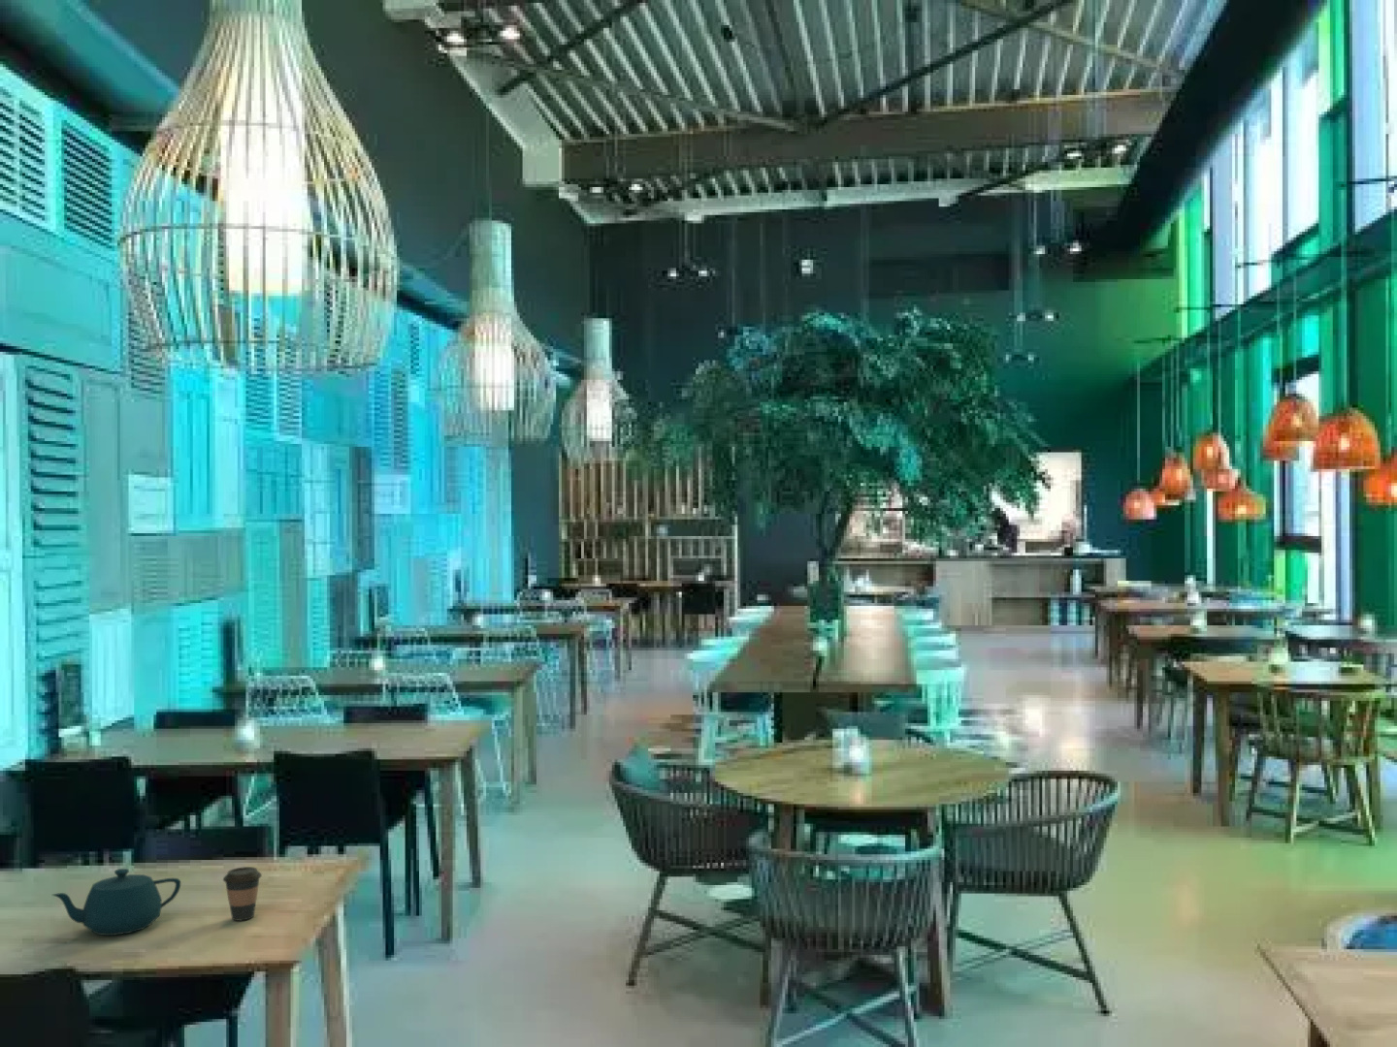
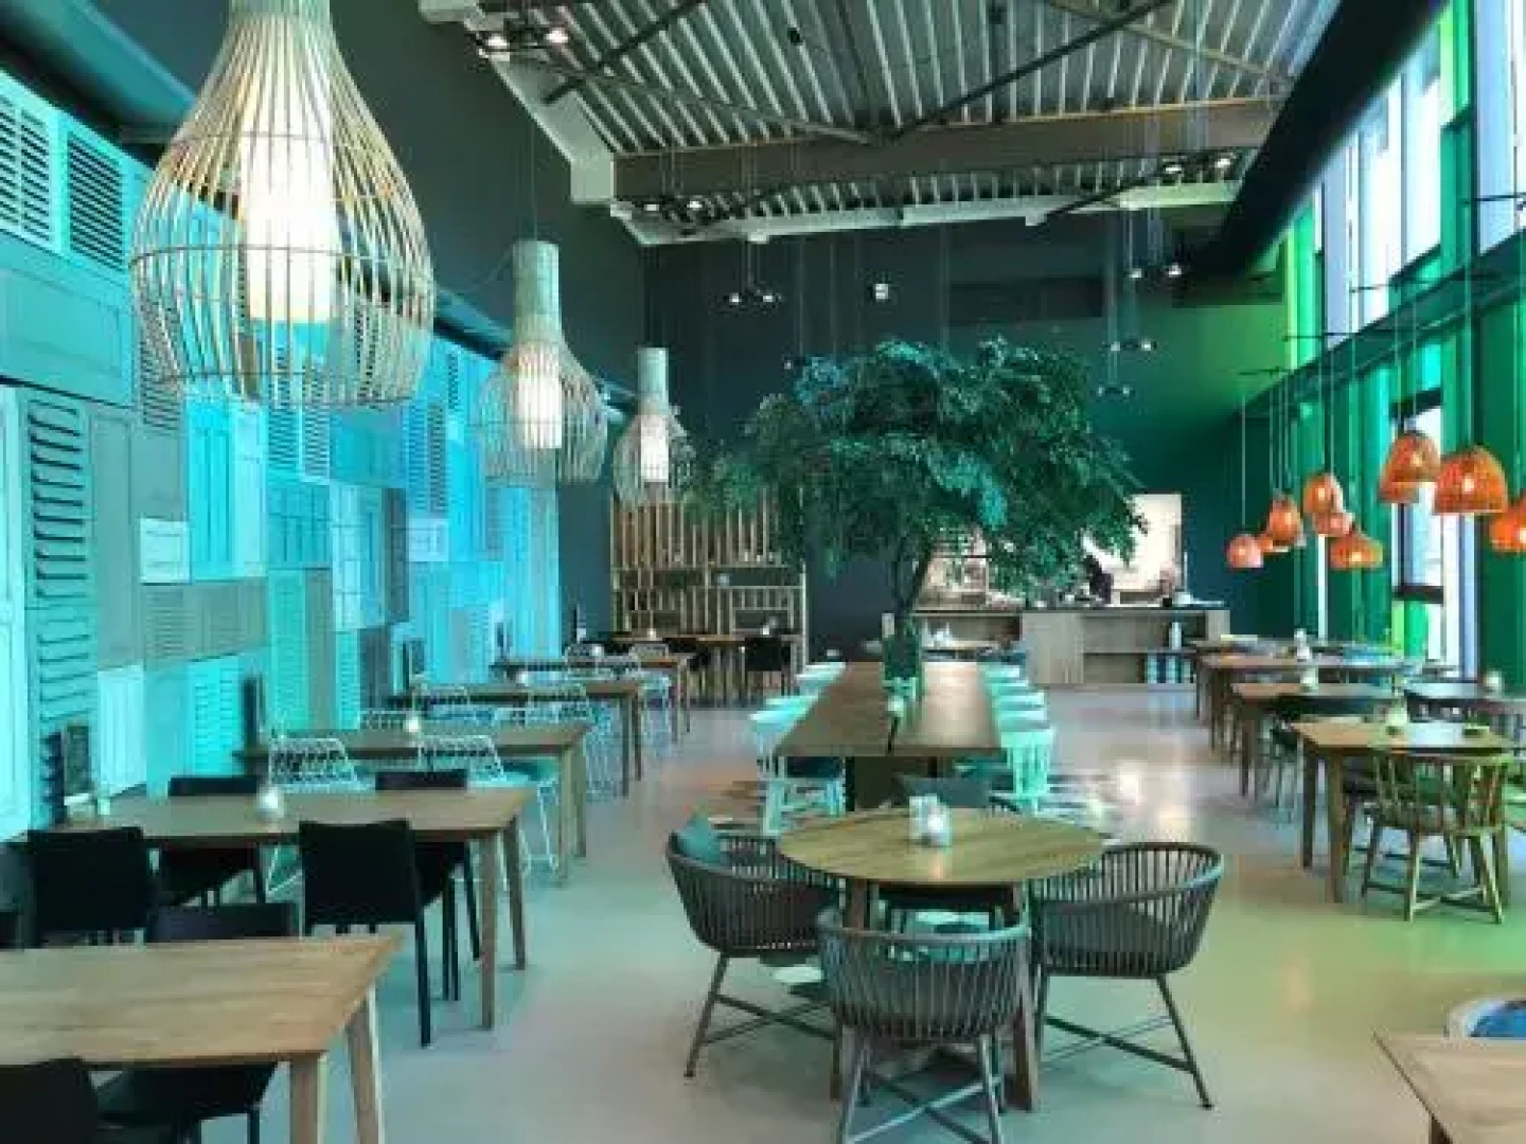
- teapot [52,868,182,937]
- coffee cup [222,866,263,922]
